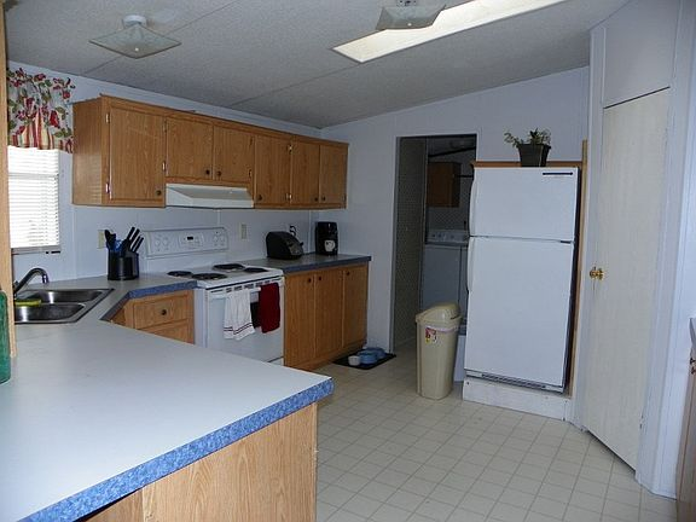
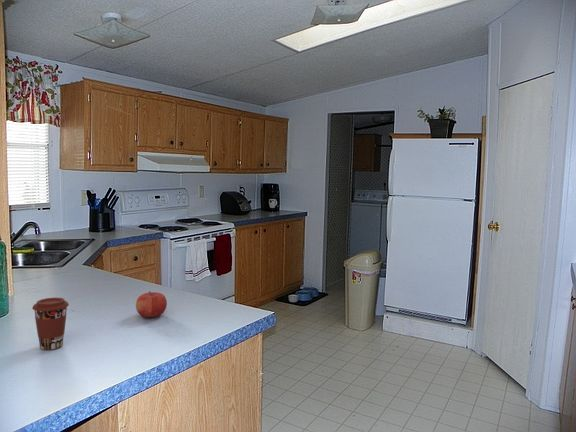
+ fruit [135,290,168,318]
+ coffee cup [31,297,70,351]
